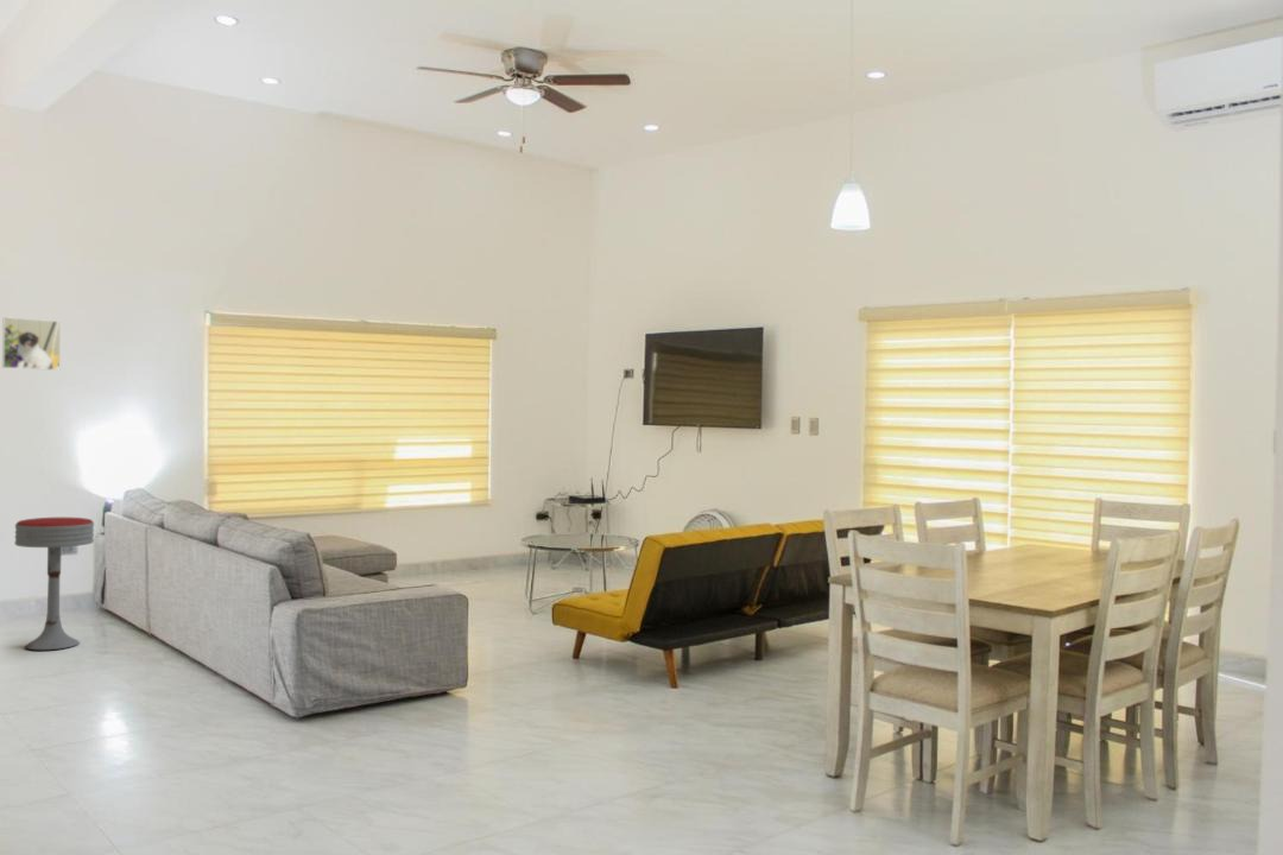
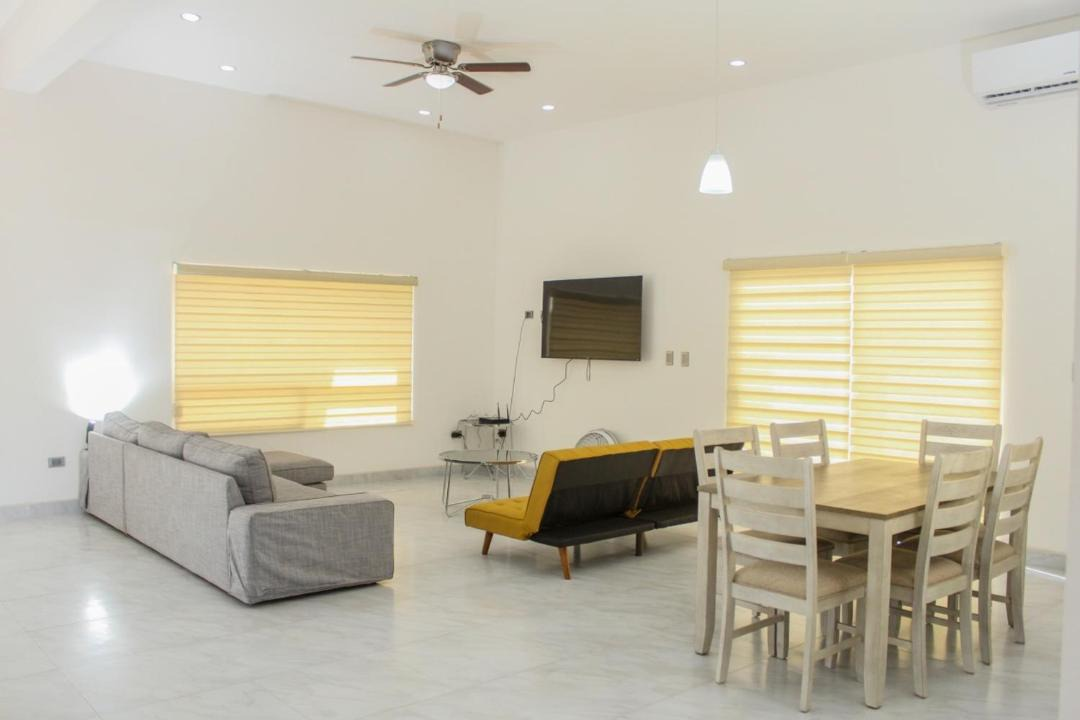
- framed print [1,316,62,372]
- bar stool [14,517,95,651]
